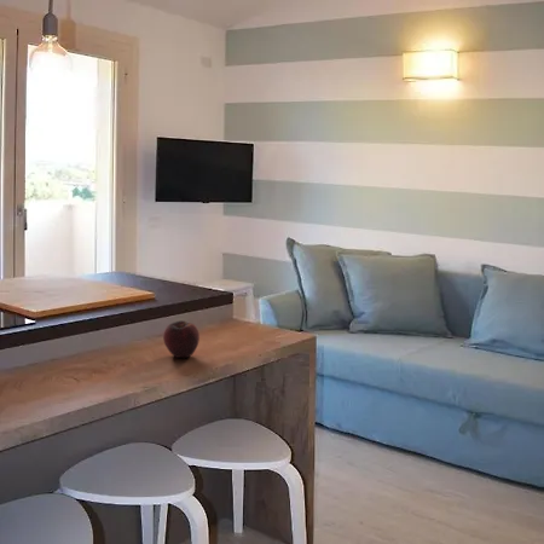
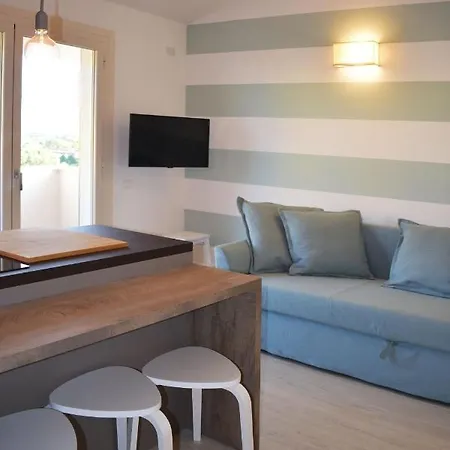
- fruit [162,319,201,359]
